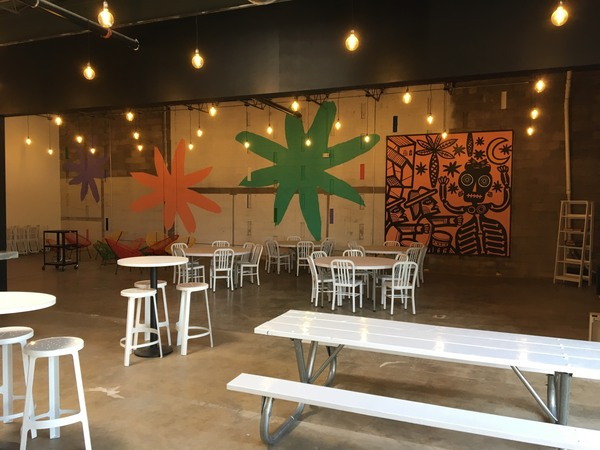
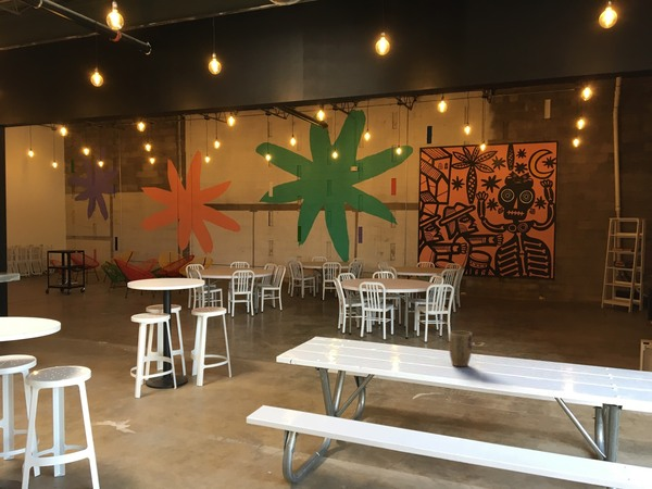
+ plant pot [448,329,473,368]
